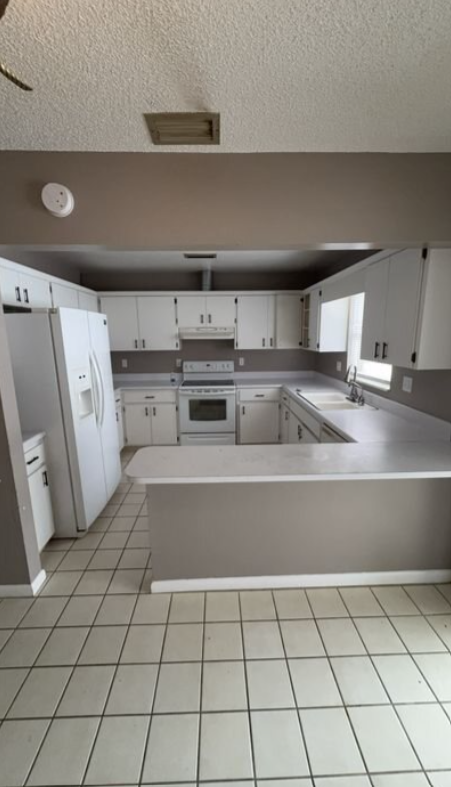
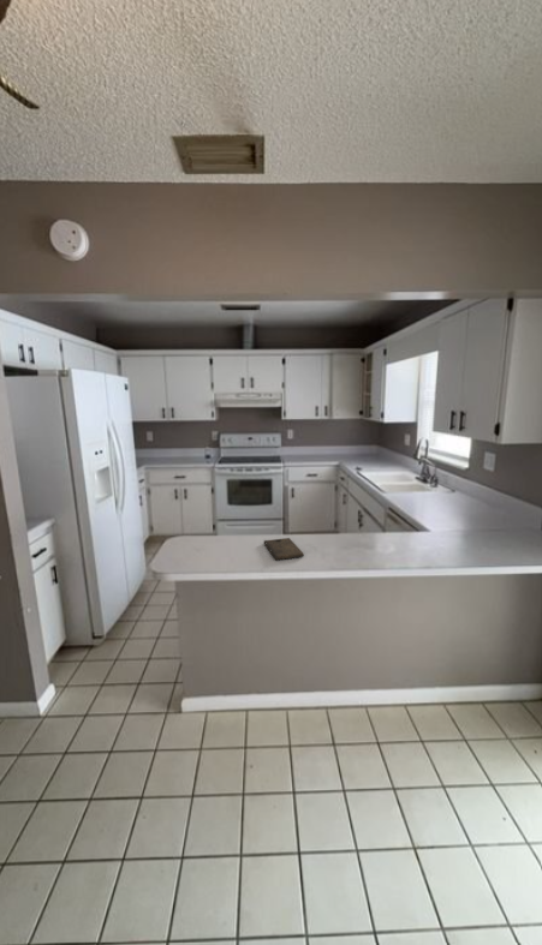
+ cutting board [263,537,305,561]
